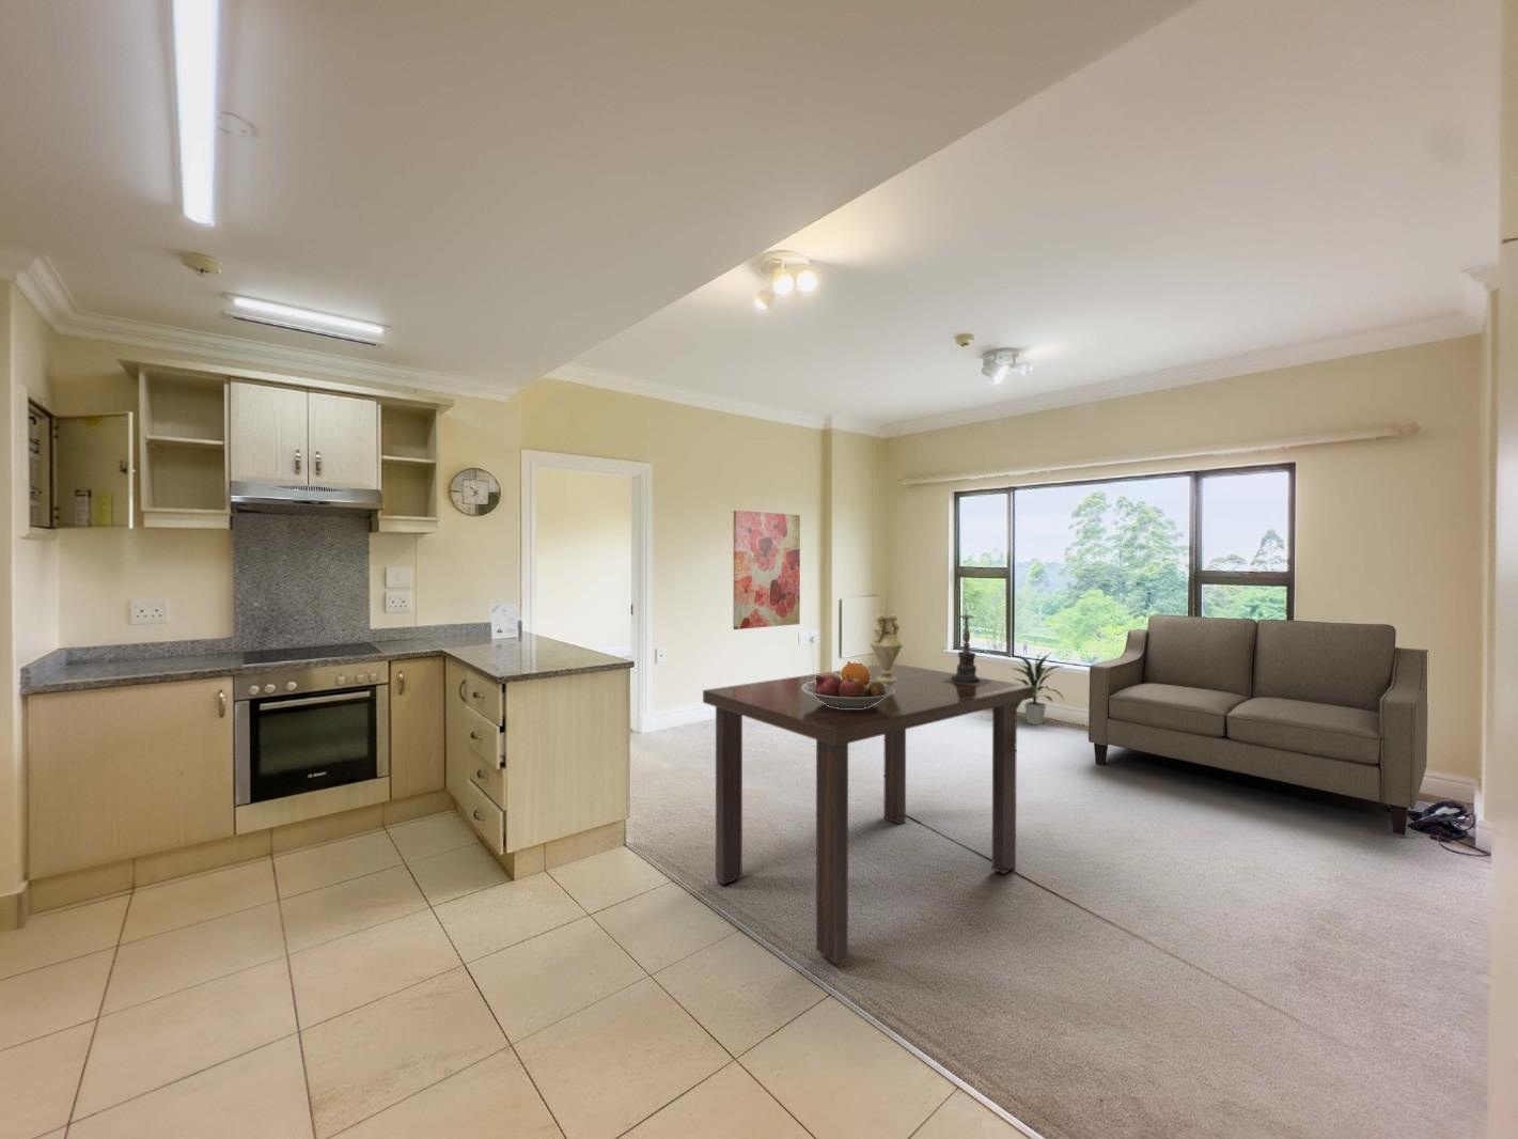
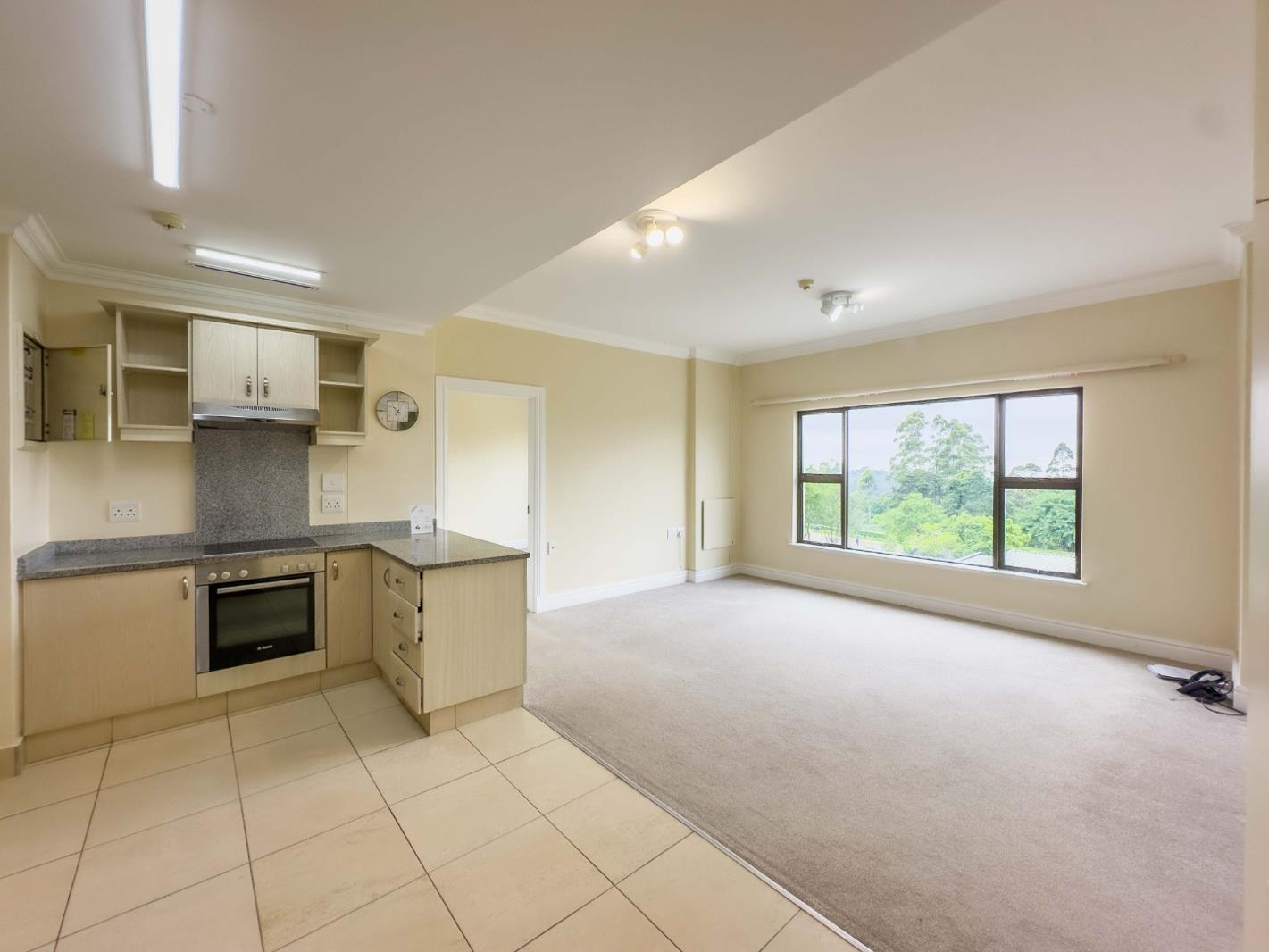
- indoor plant [1007,650,1066,725]
- sofa [1087,614,1429,836]
- fruit bowl [803,660,895,708]
- vase [870,614,904,682]
- candle holder [944,604,990,686]
- dining table [702,663,1034,964]
- wall art [732,510,801,631]
